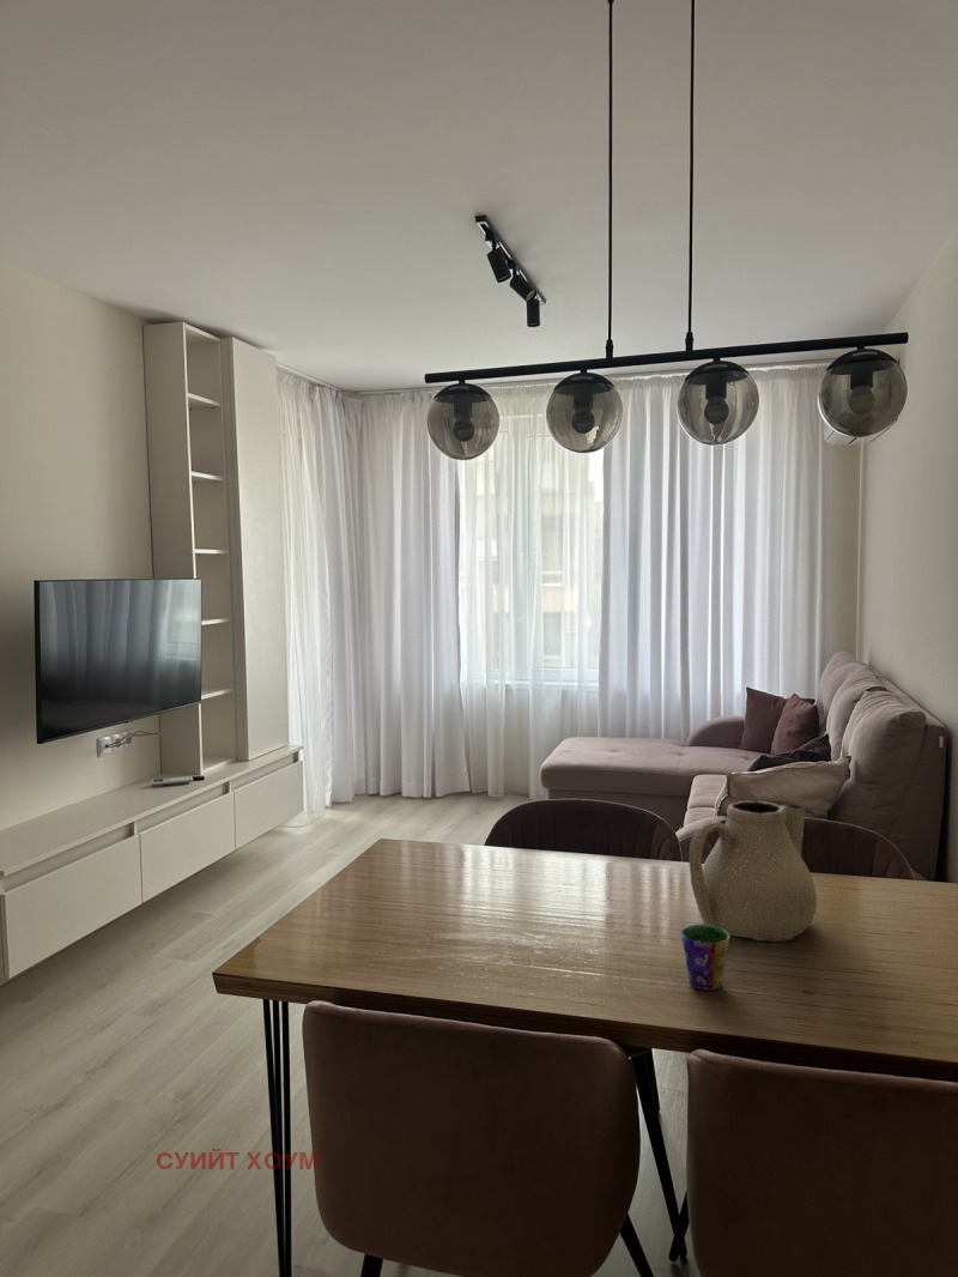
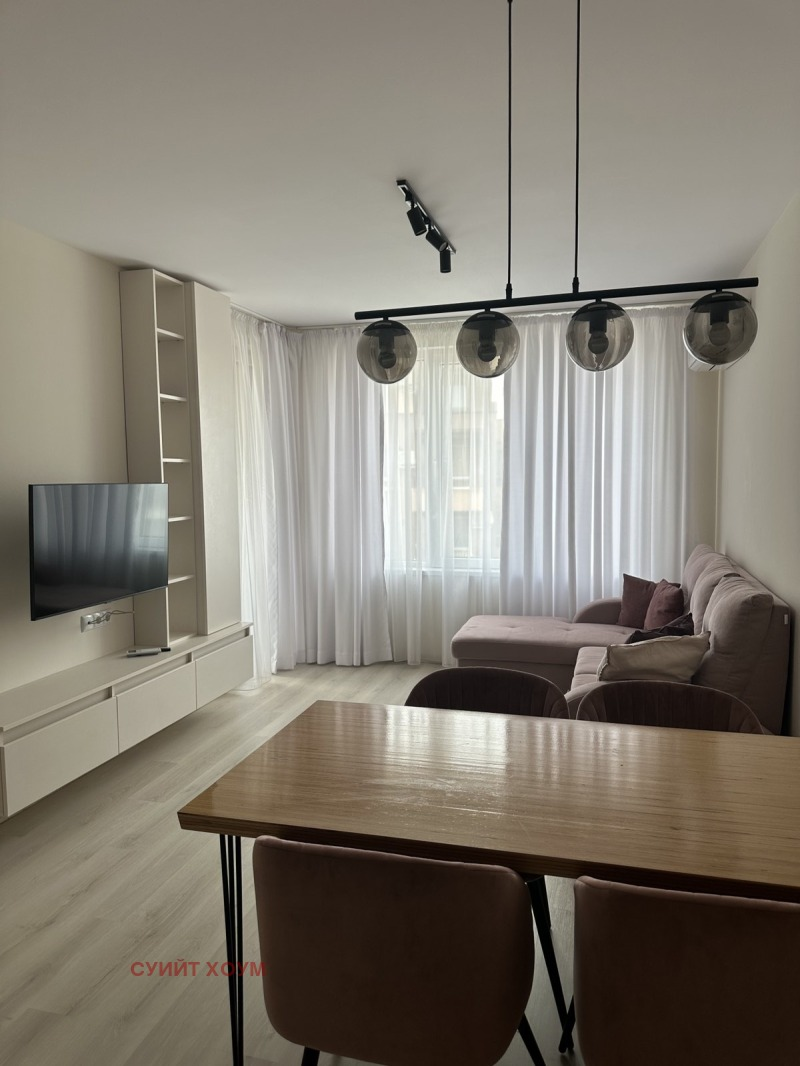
- teapot [687,799,818,943]
- cup [680,924,732,992]
